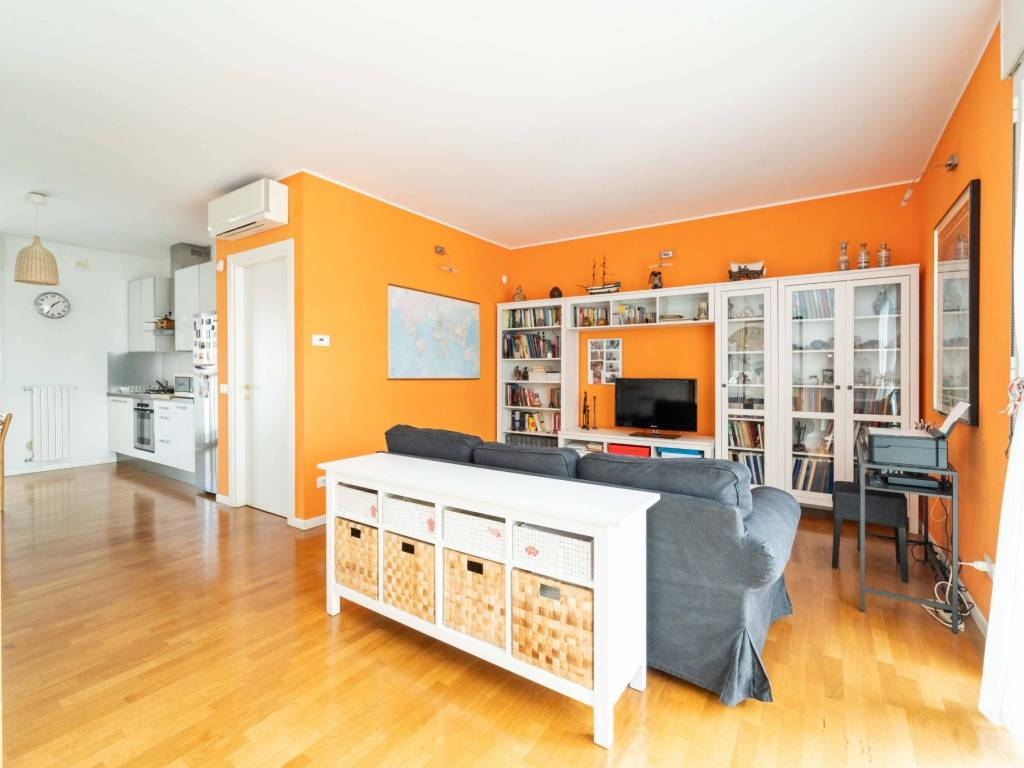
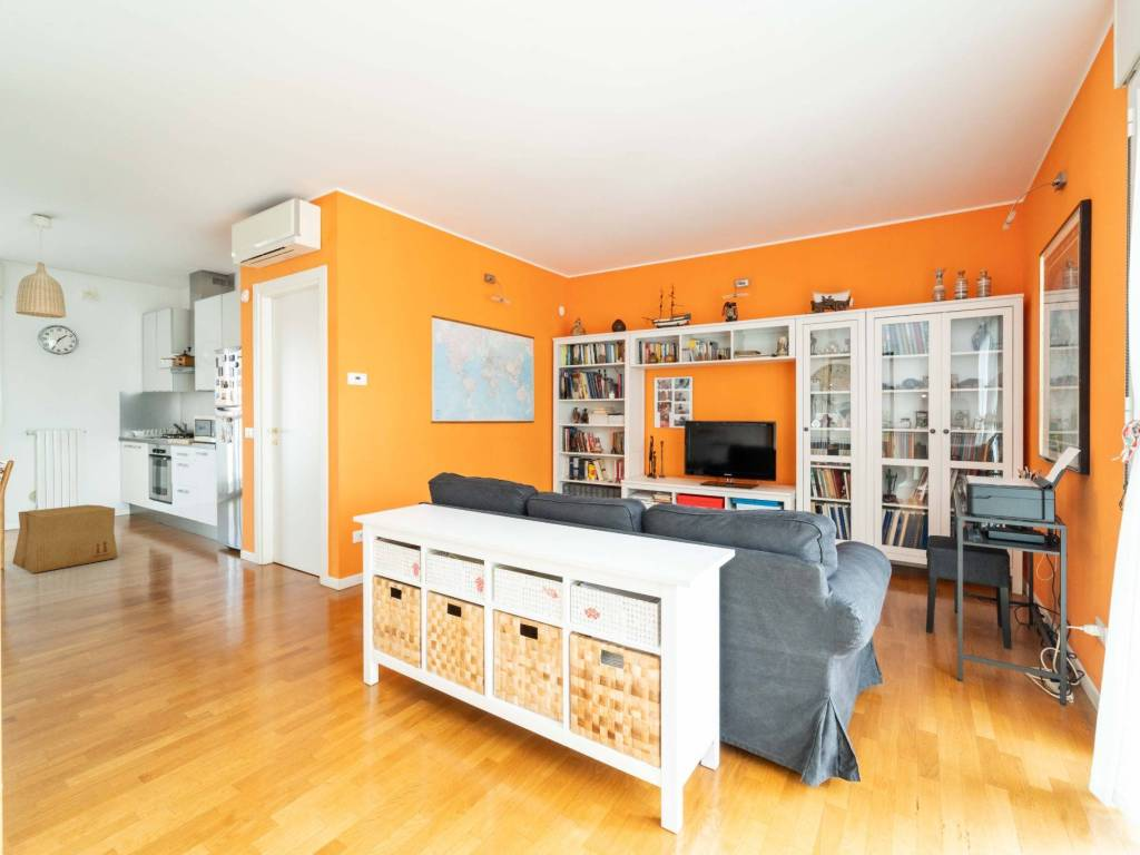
+ cardboard box [12,503,118,574]
